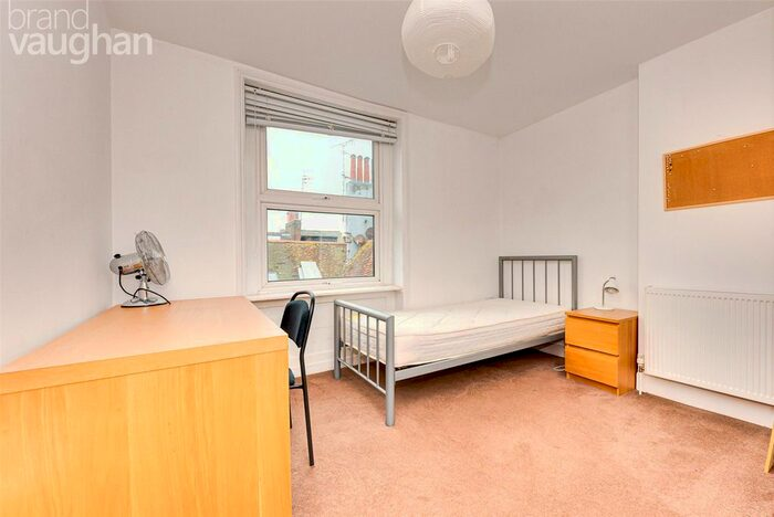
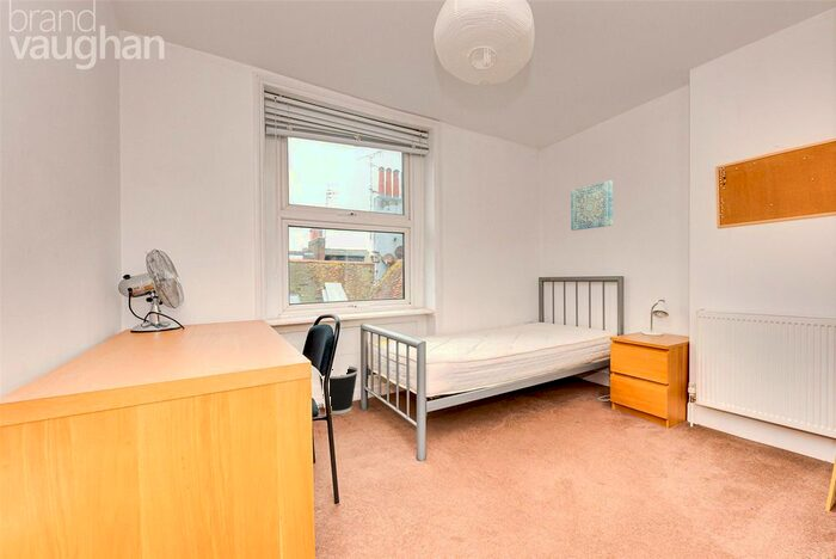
+ wall art [570,179,614,232]
+ wastebasket [318,366,359,416]
